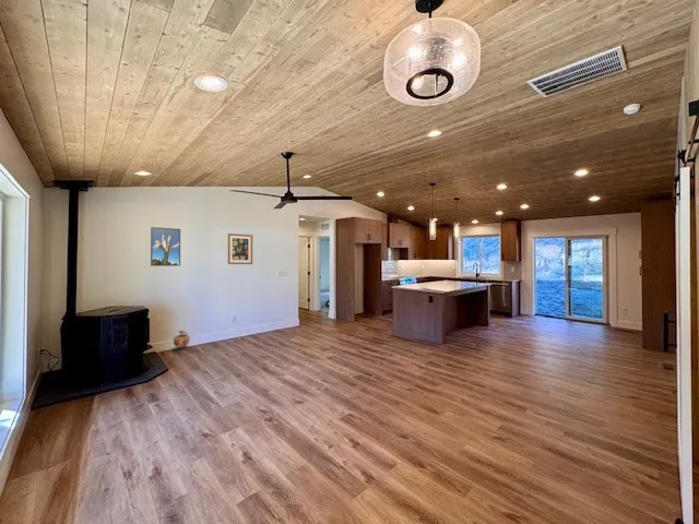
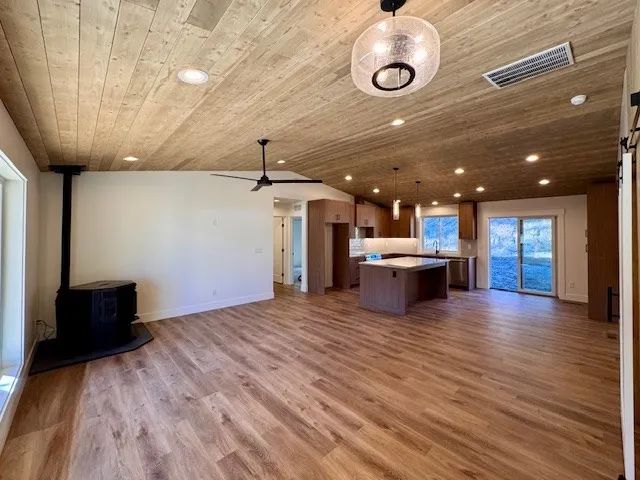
- wall art [227,233,253,265]
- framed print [150,226,181,267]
- ceramic jug [171,330,191,352]
